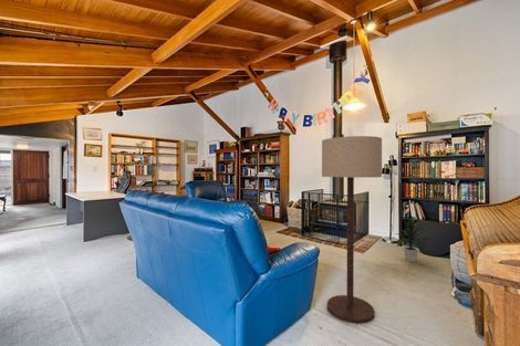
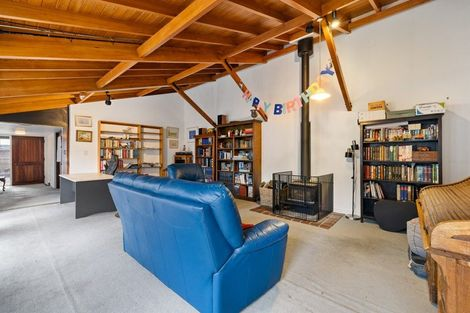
- floor lamp [321,135,383,325]
- indoor plant [394,217,434,263]
